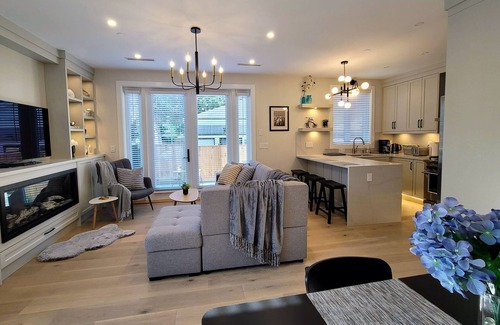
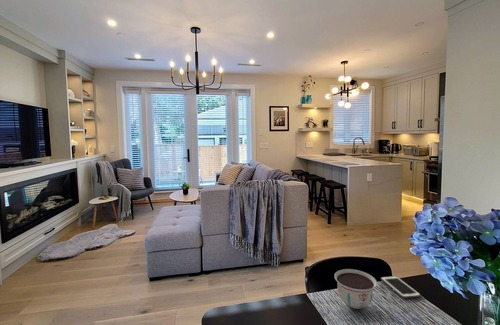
+ bowl [333,268,378,310]
+ cell phone [380,275,422,299]
